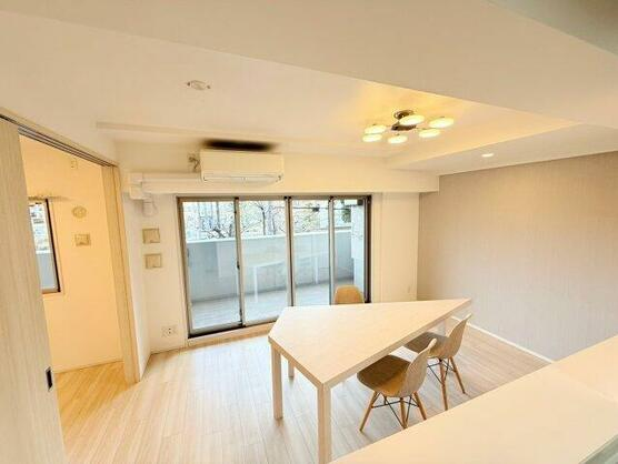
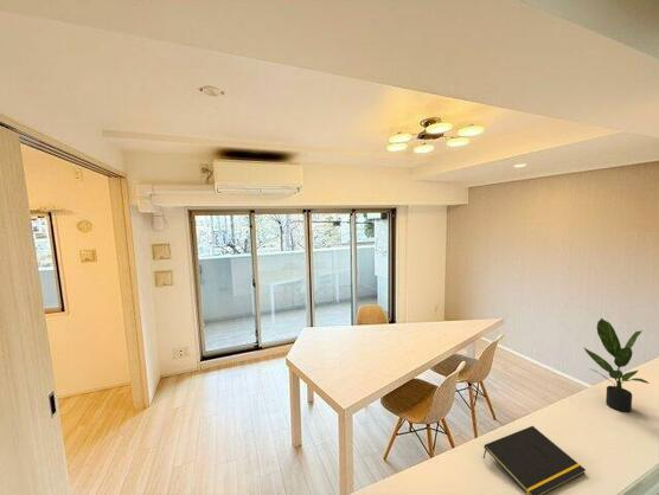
+ notepad [482,425,587,495]
+ potted plant [582,317,651,413]
